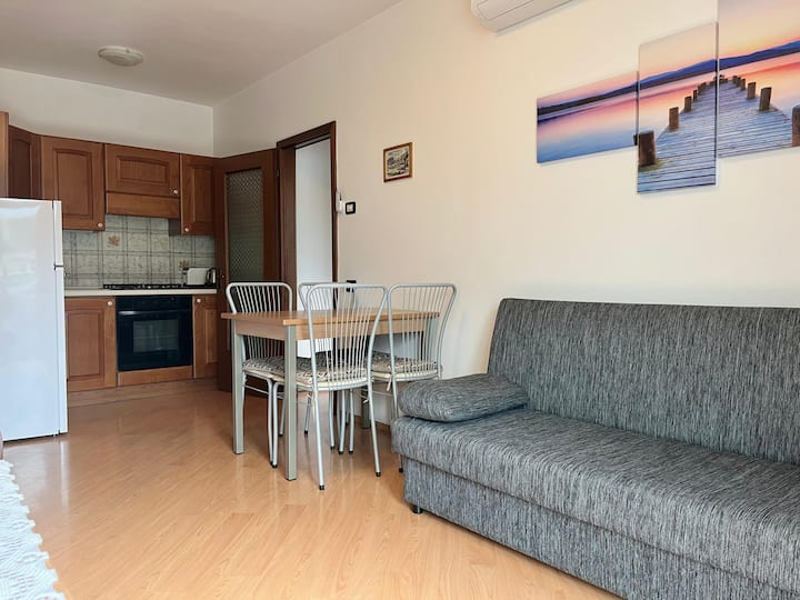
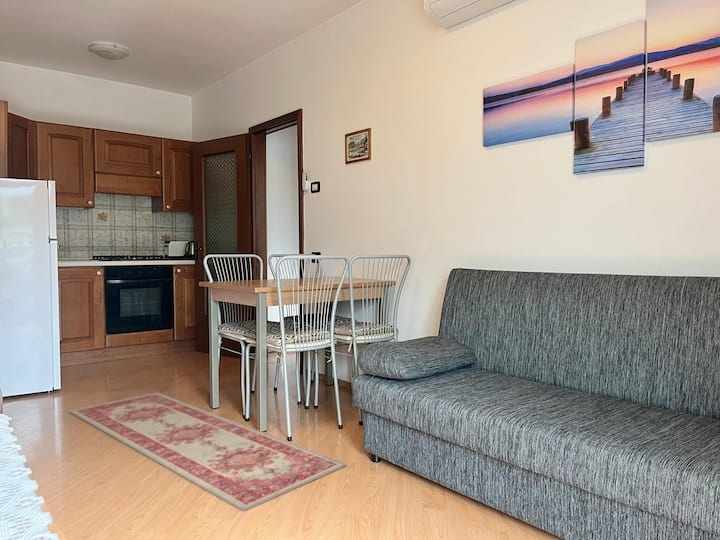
+ rug [69,391,347,512]
